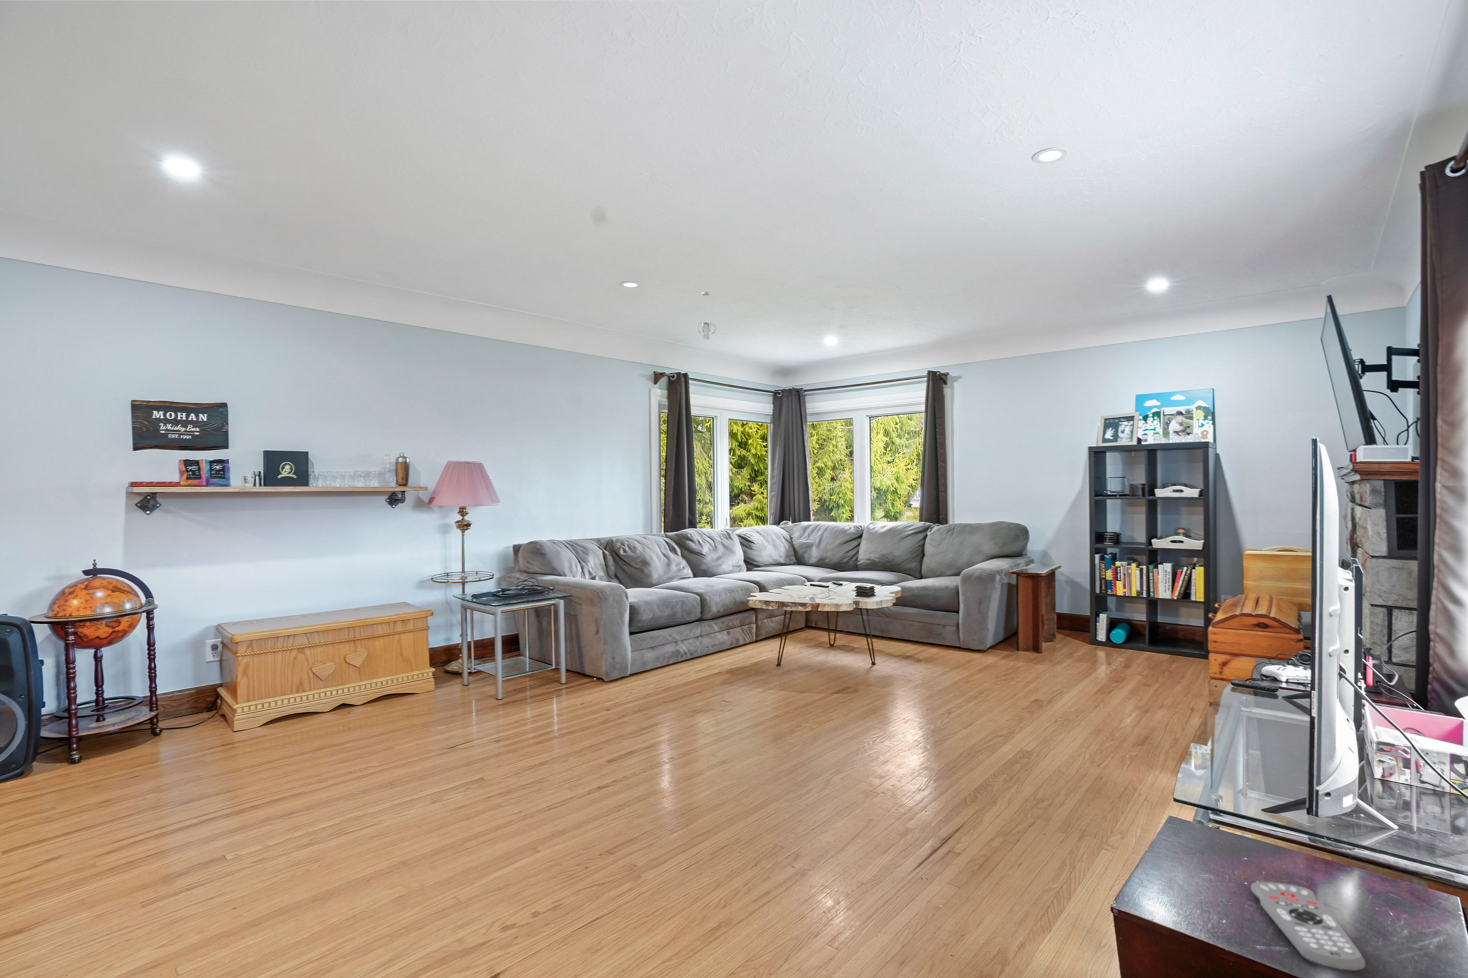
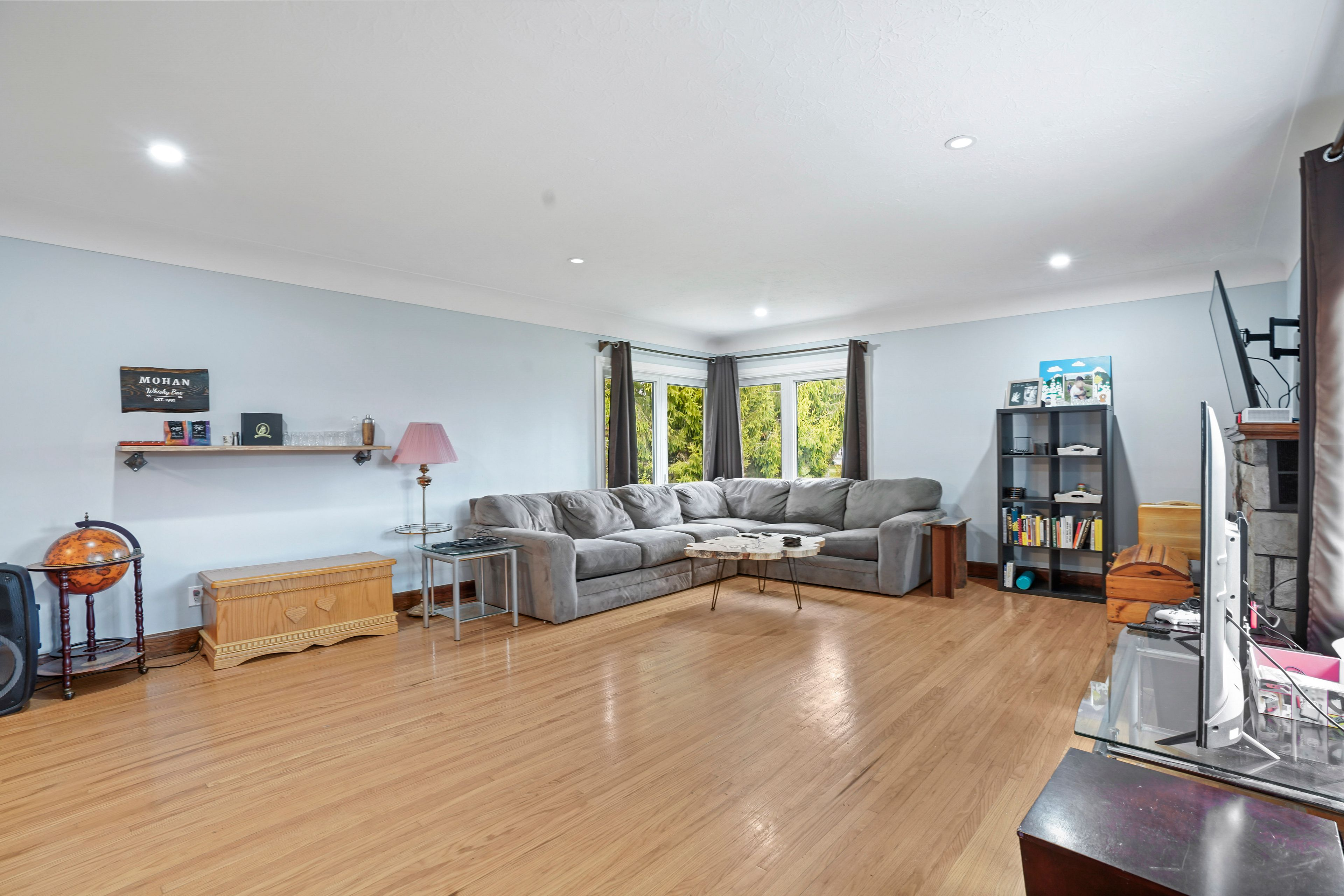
- pendant light [697,291,717,339]
- remote control [1251,881,1365,973]
